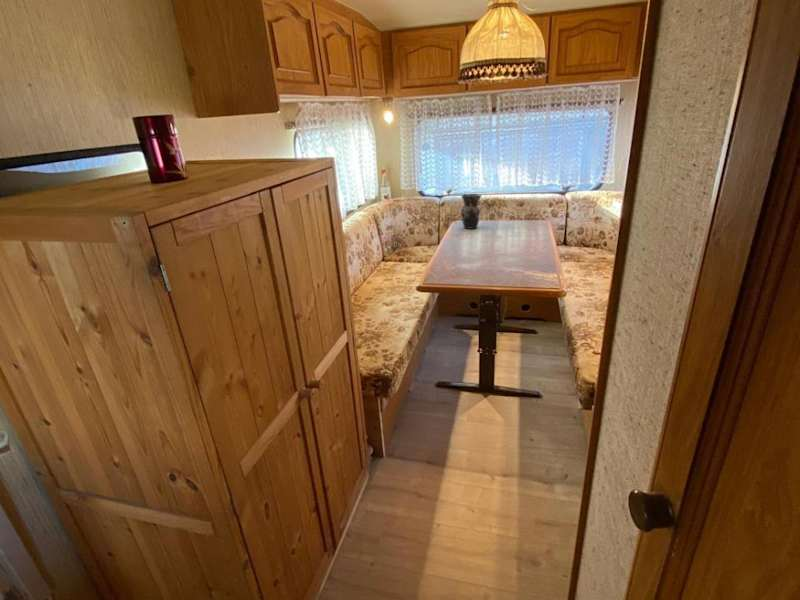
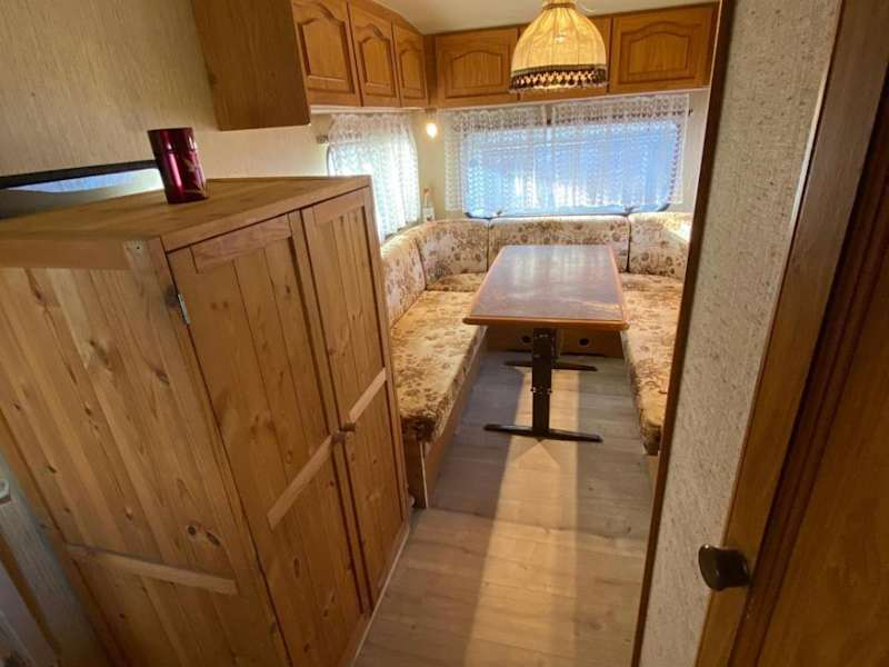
- vase [459,193,483,230]
